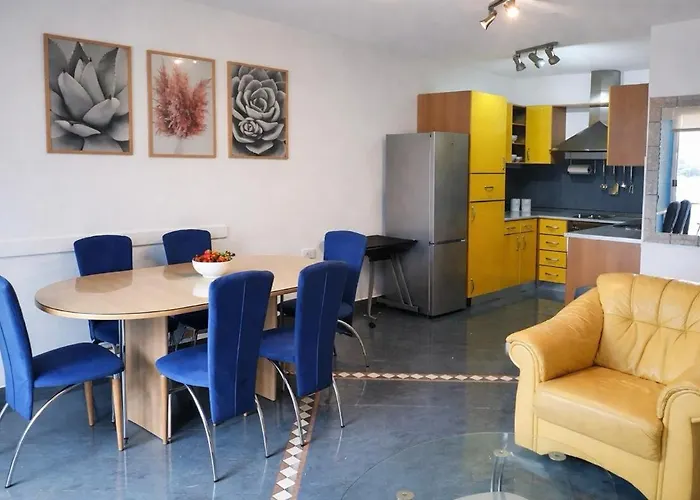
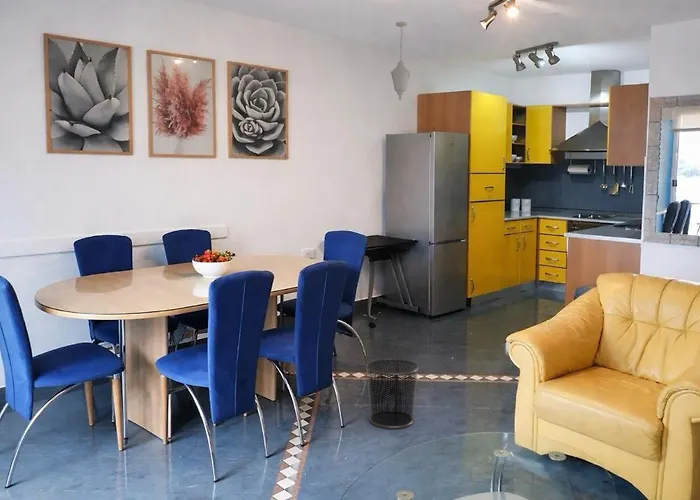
+ pendant light [390,21,412,102]
+ waste bin [365,358,420,429]
